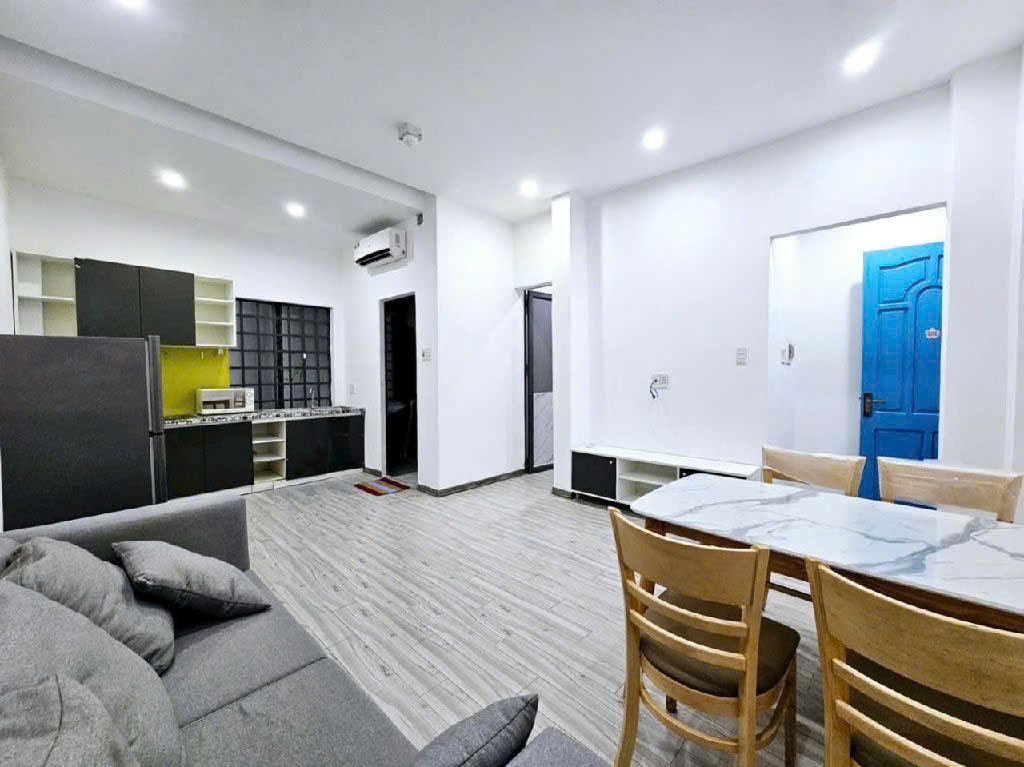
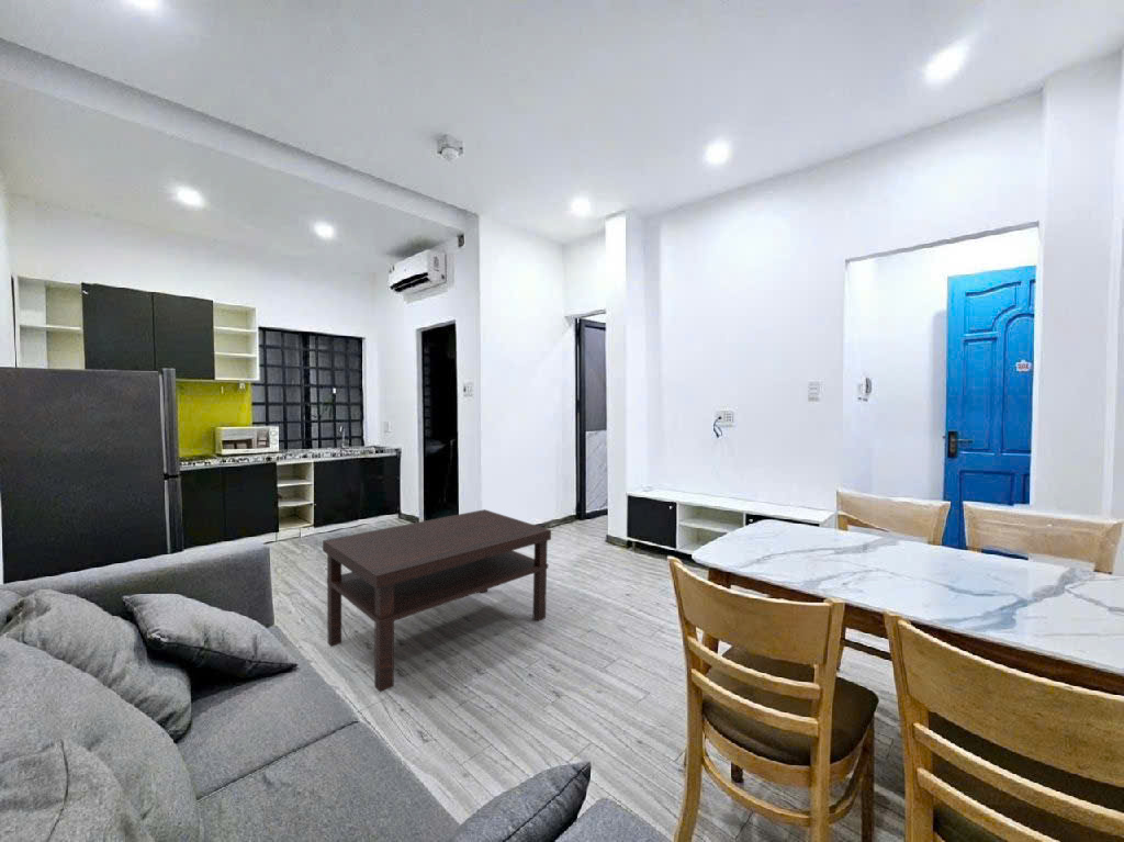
+ coffee table [322,508,552,693]
